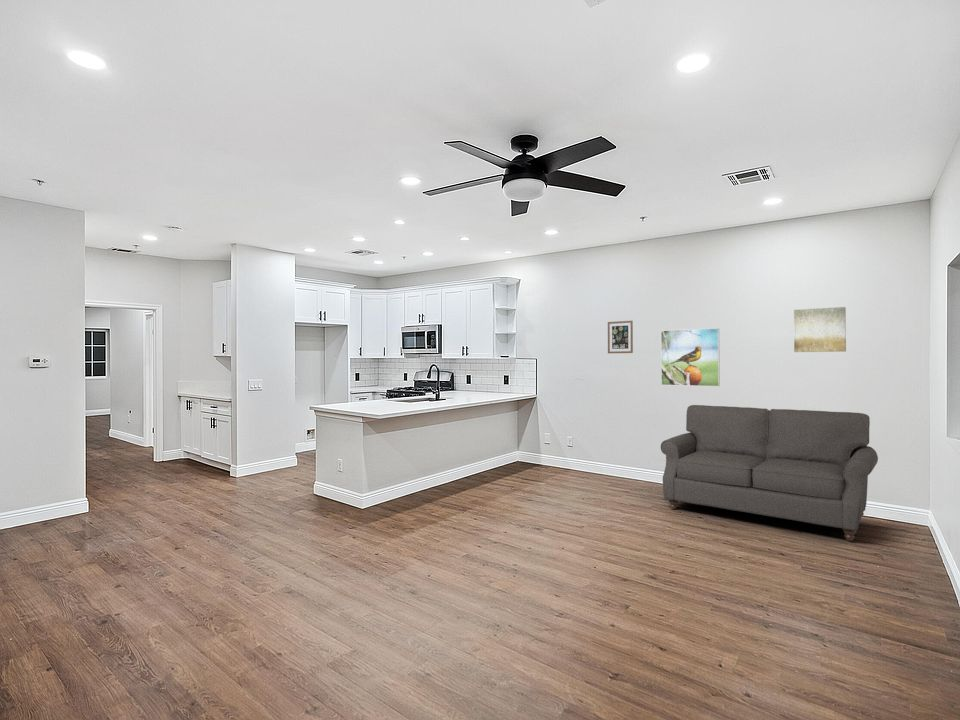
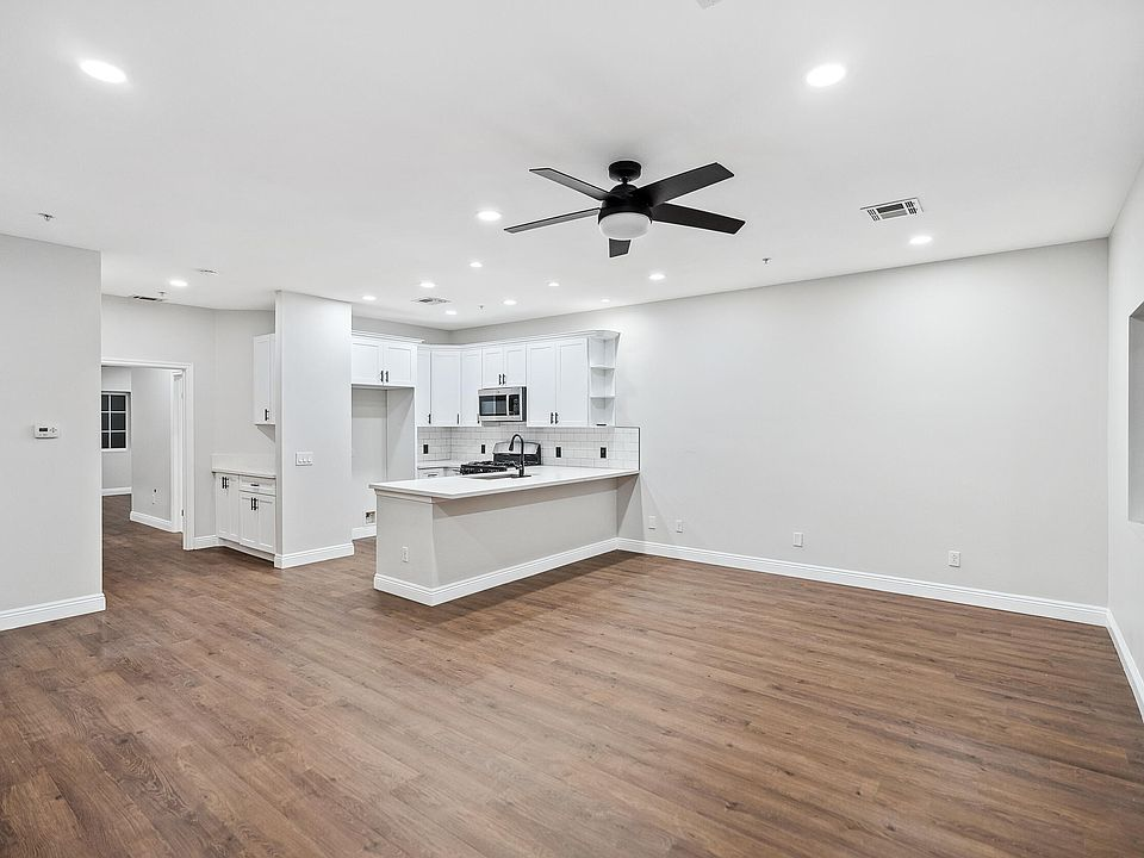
- wall art [793,306,847,353]
- wall art [607,320,634,354]
- sofa [660,404,879,542]
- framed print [660,327,721,387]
